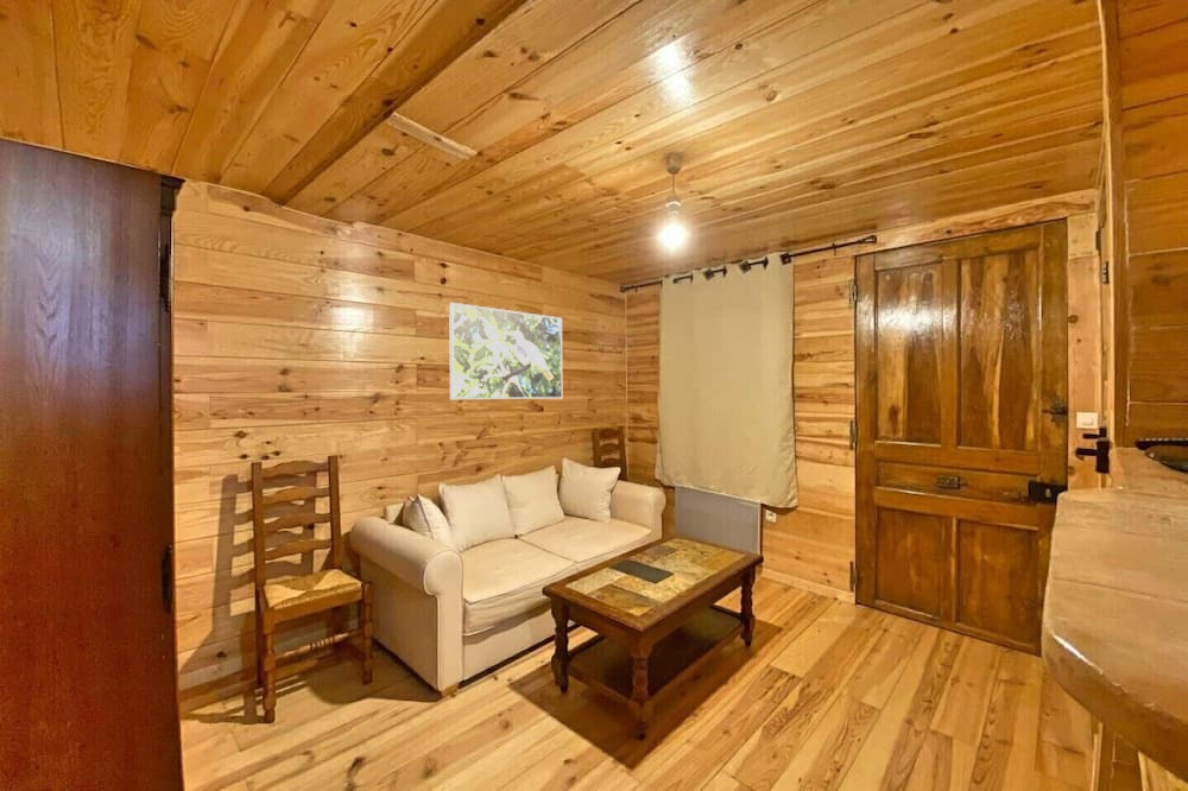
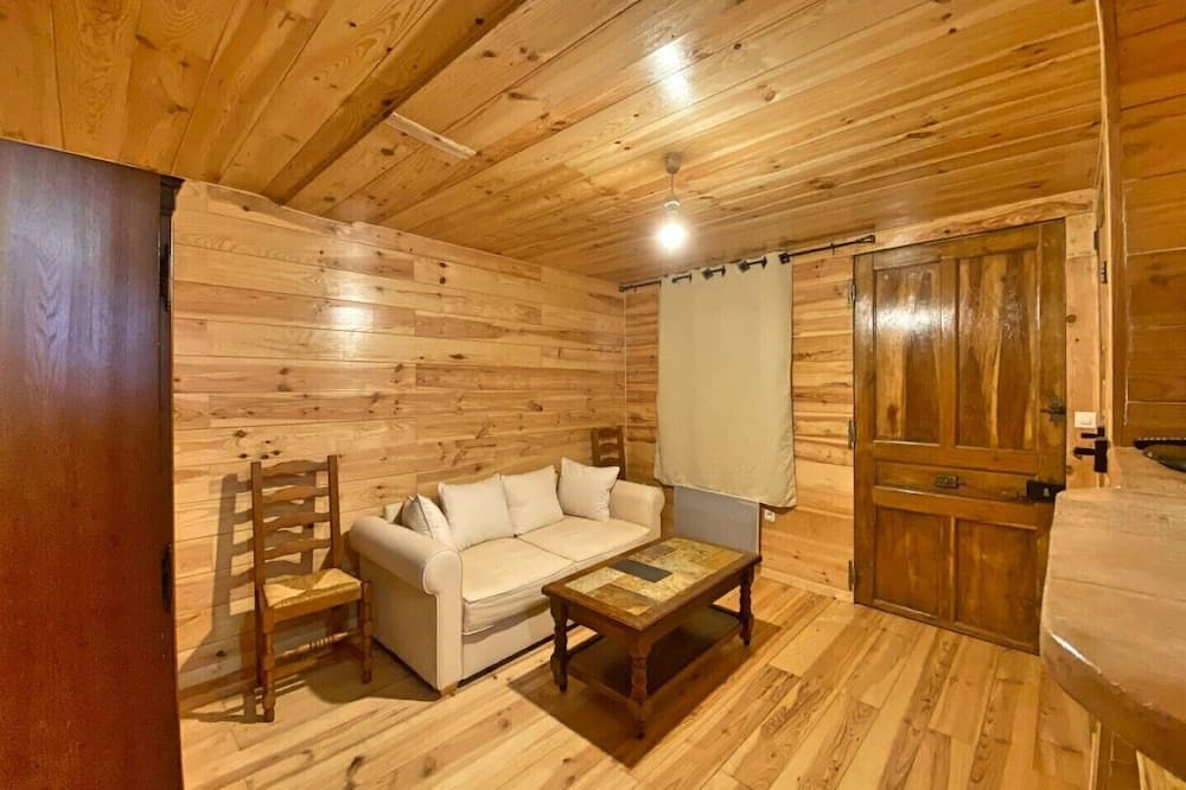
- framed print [448,302,563,400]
